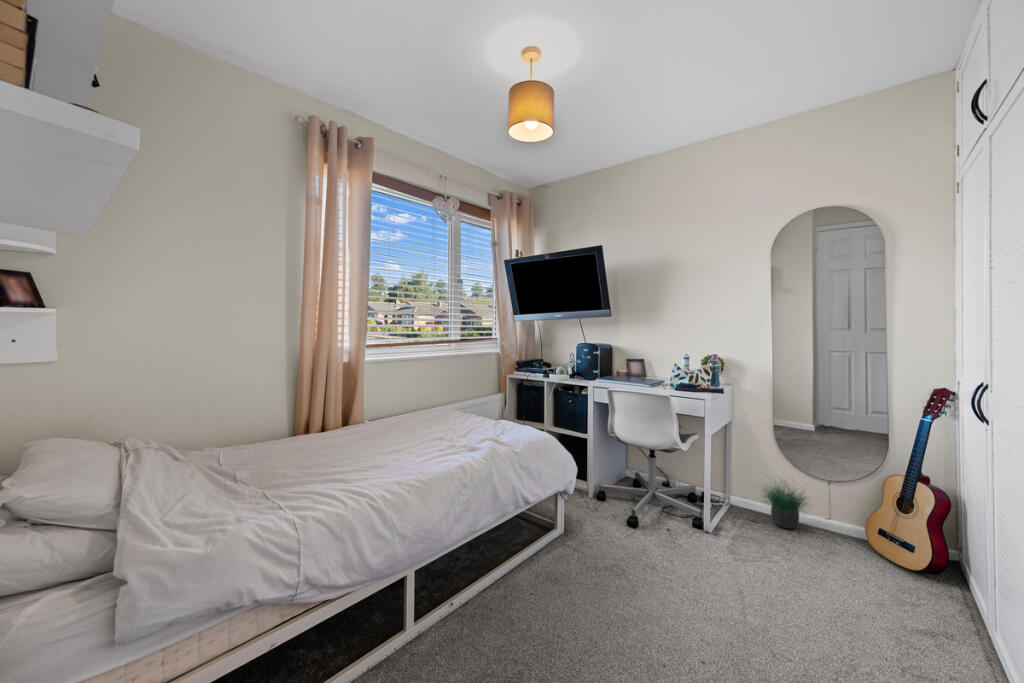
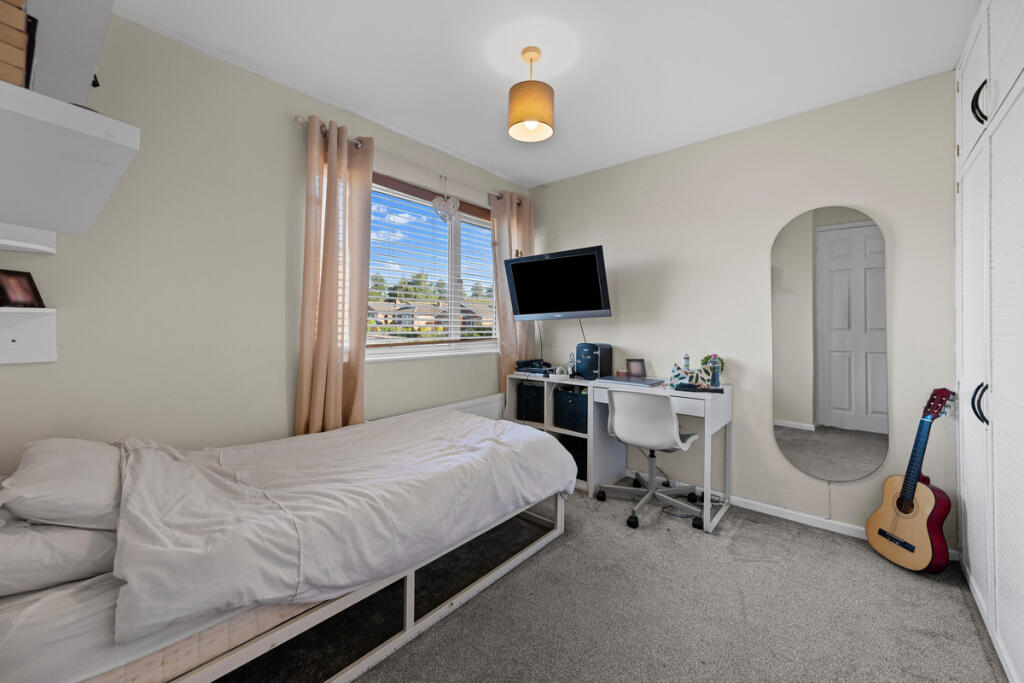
- potted plant [754,473,816,530]
